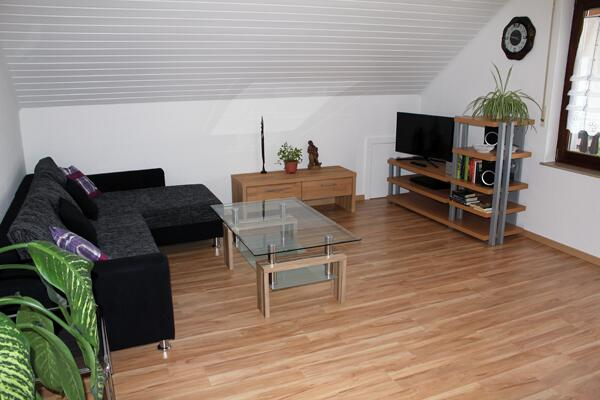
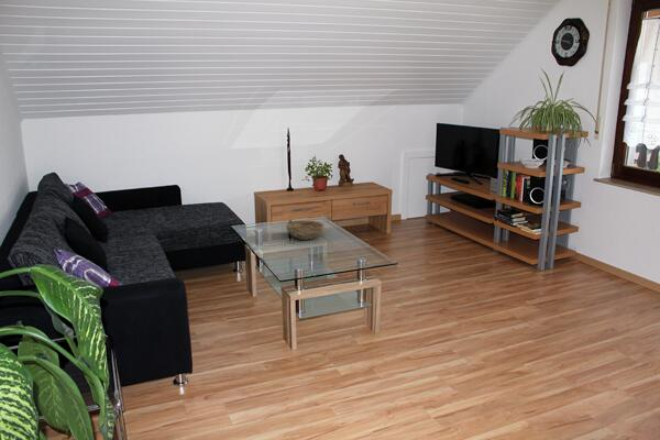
+ bowl [285,220,324,241]
